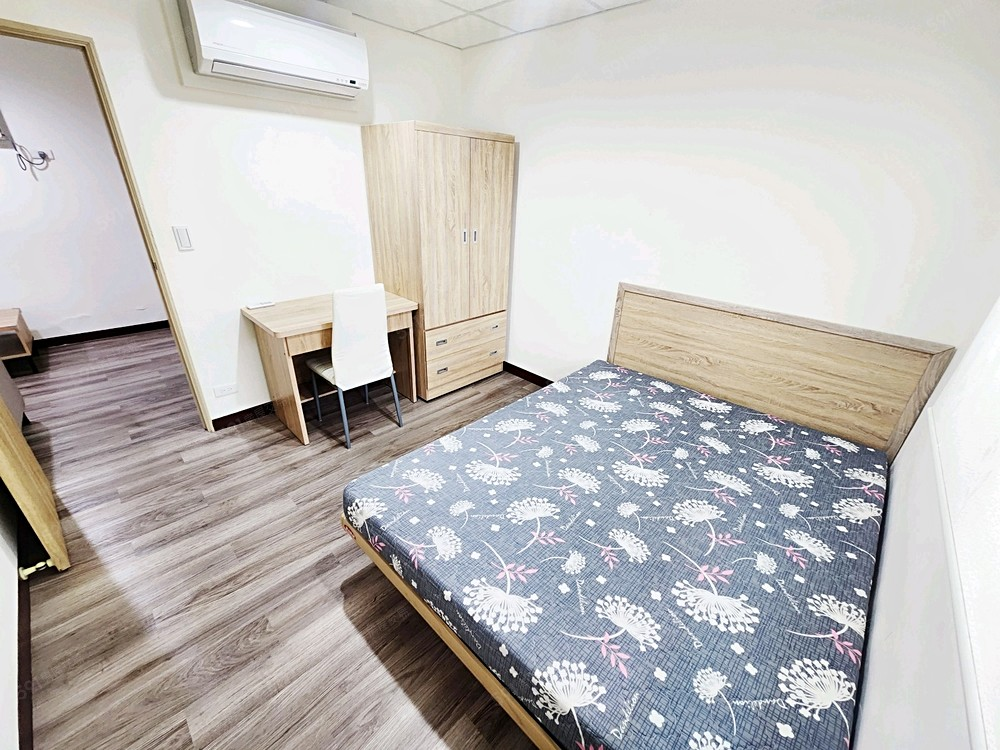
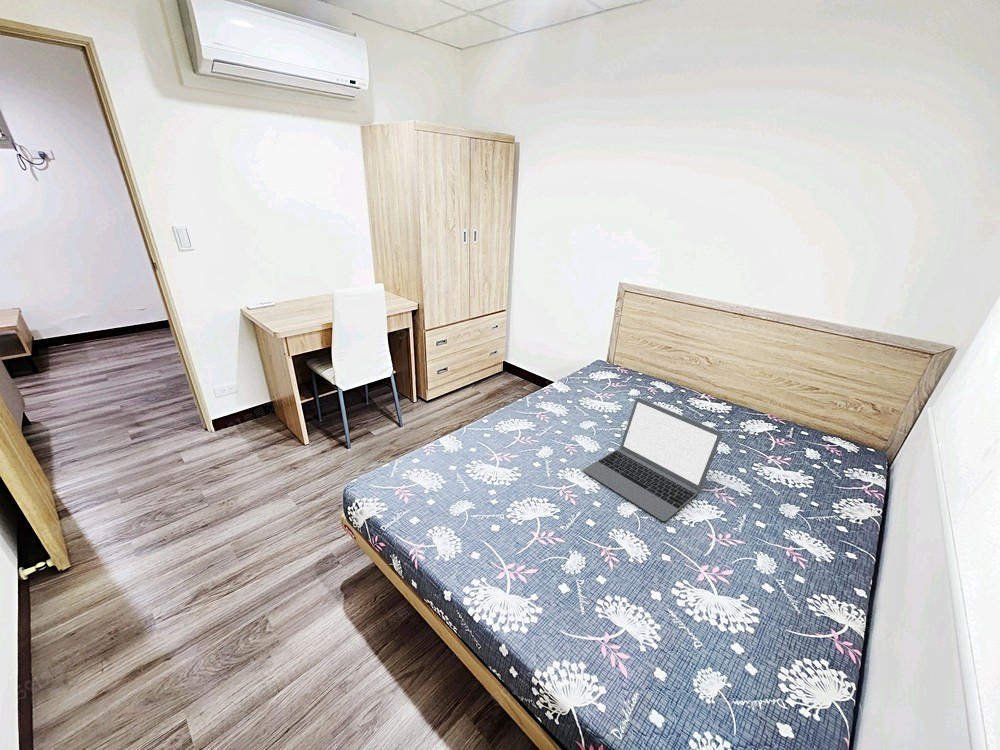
+ laptop [583,397,723,522]
